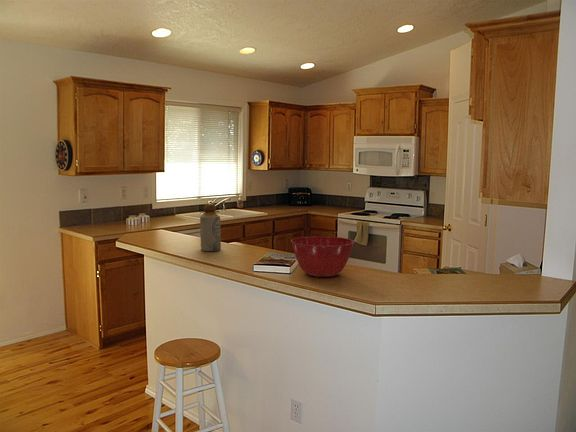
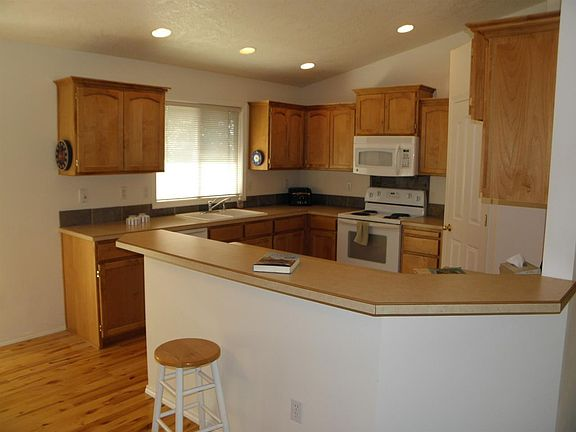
- bottle [199,203,222,252]
- mixing bowl [290,235,355,278]
